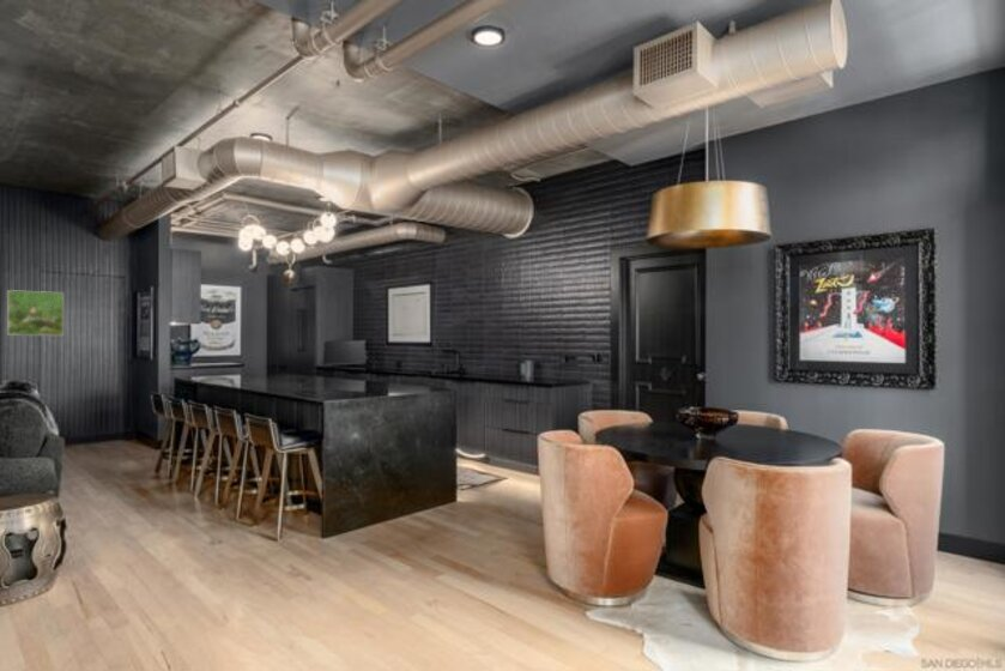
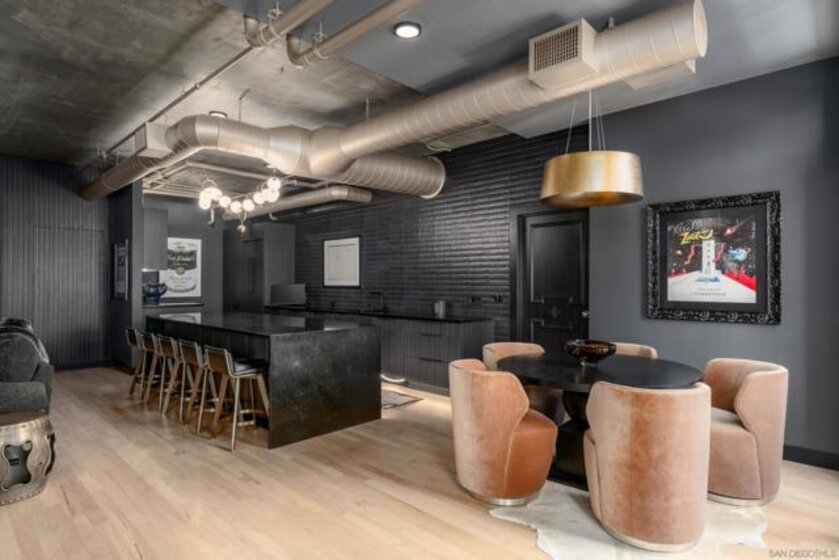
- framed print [6,289,65,337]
